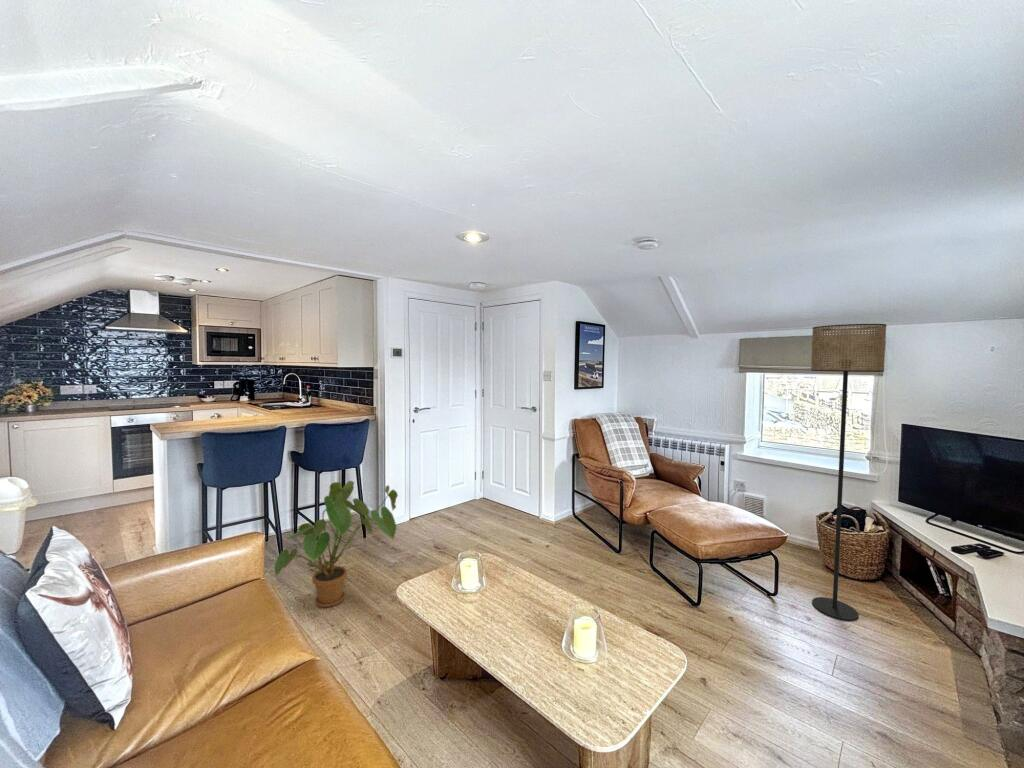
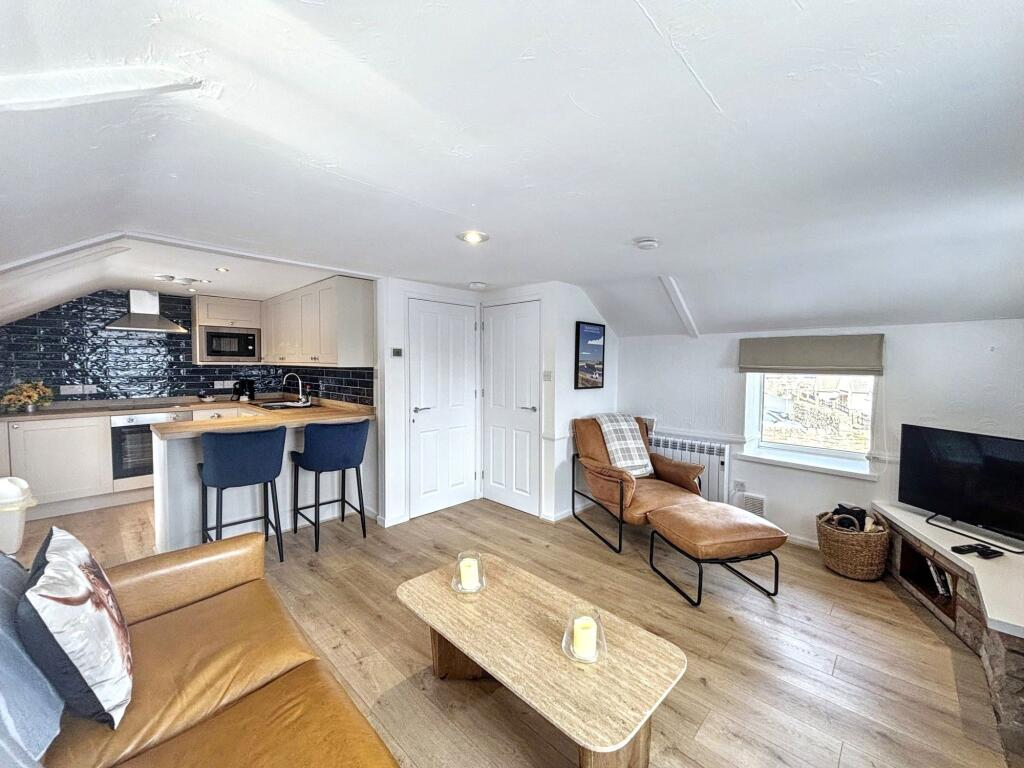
- house plant [273,480,399,608]
- floor lamp [810,323,887,621]
